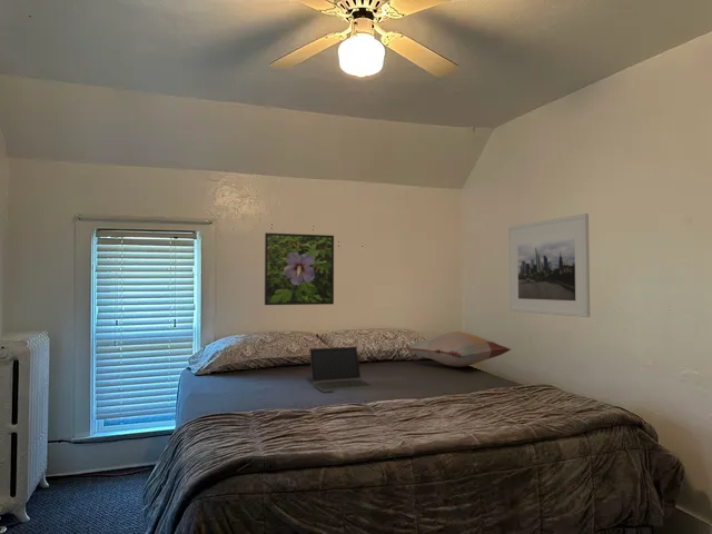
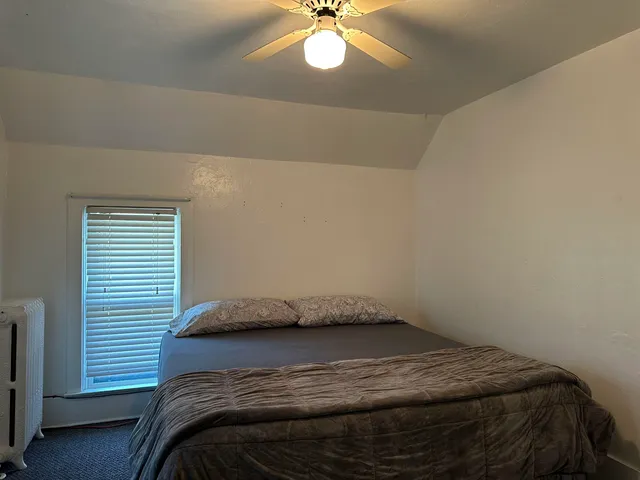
- decorative pillow [406,330,512,368]
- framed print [264,231,335,306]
- laptop computer [308,345,375,394]
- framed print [507,212,591,318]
